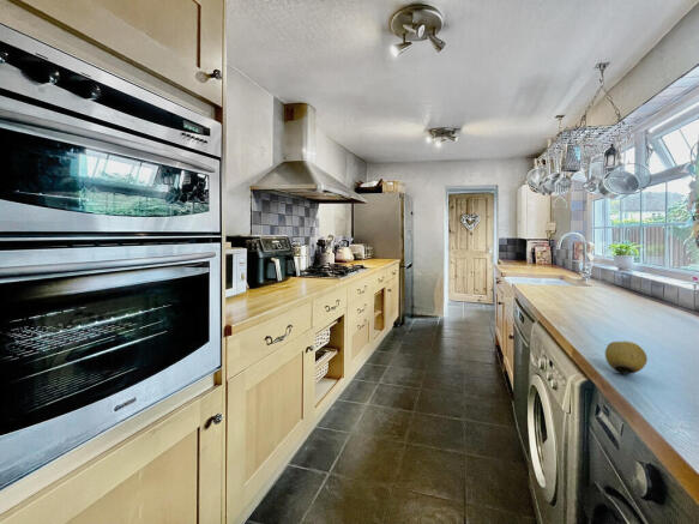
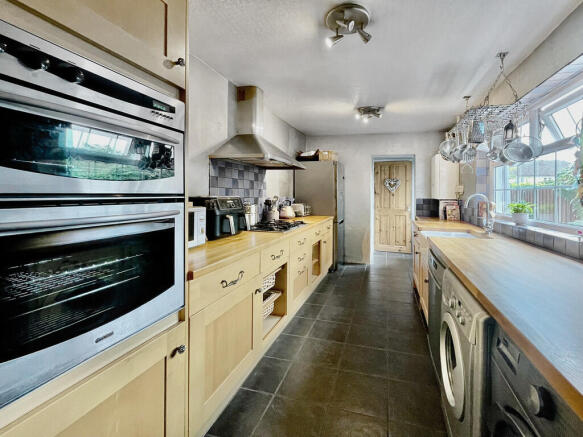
- fruit [604,341,649,375]
